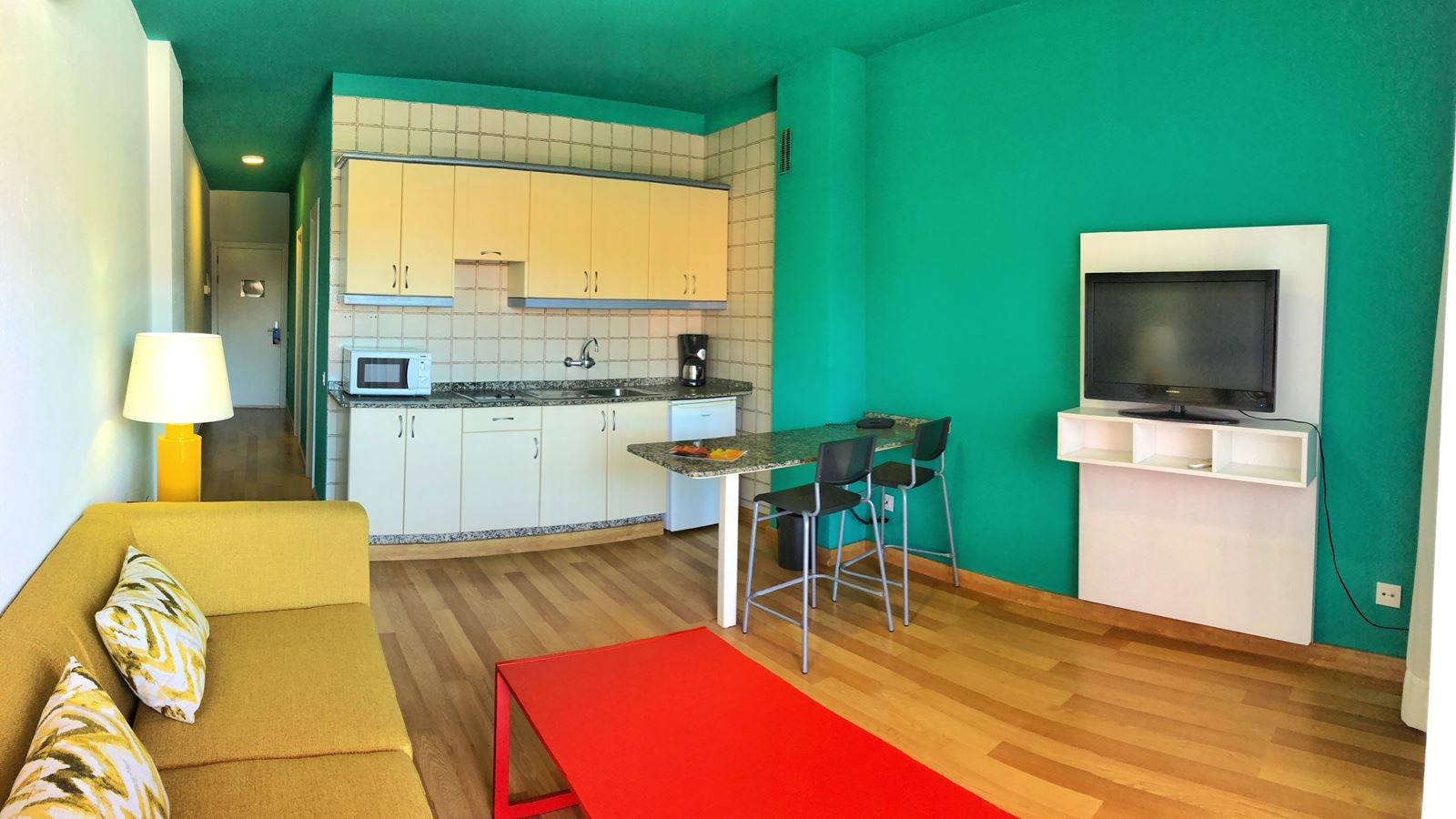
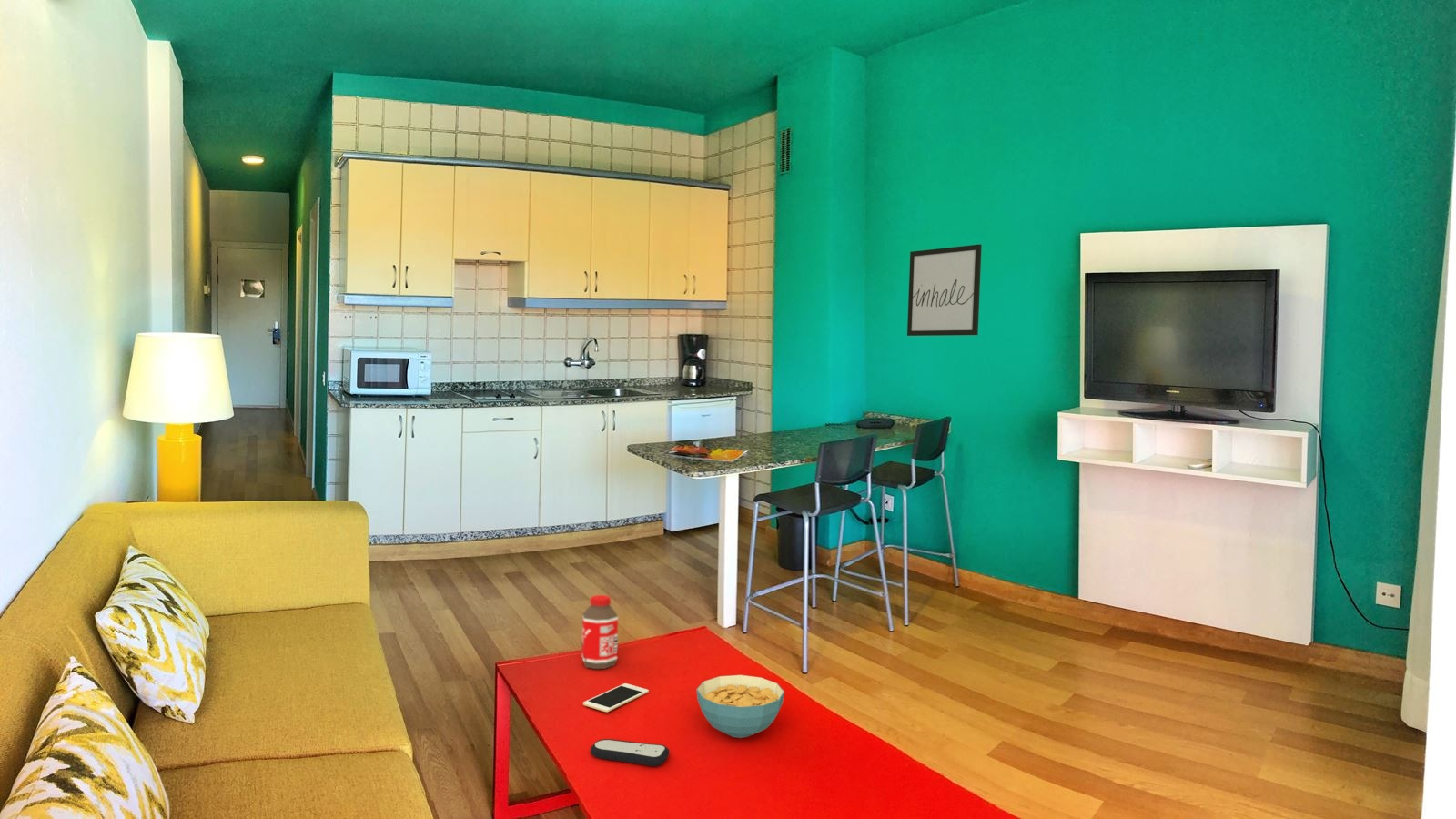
+ bottle [581,594,619,670]
+ wall art [906,243,983,337]
+ remote control [590,738,671,767]
+ cereal bowl [695,674,785,739]
+ cell phone [582,682,650,713]
